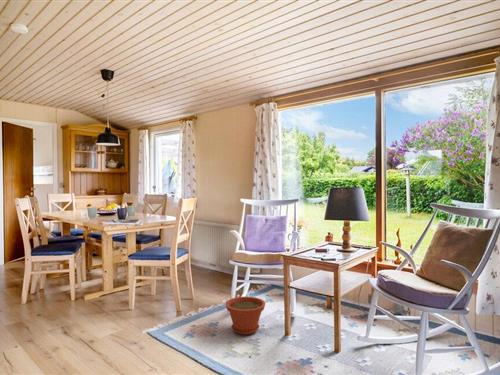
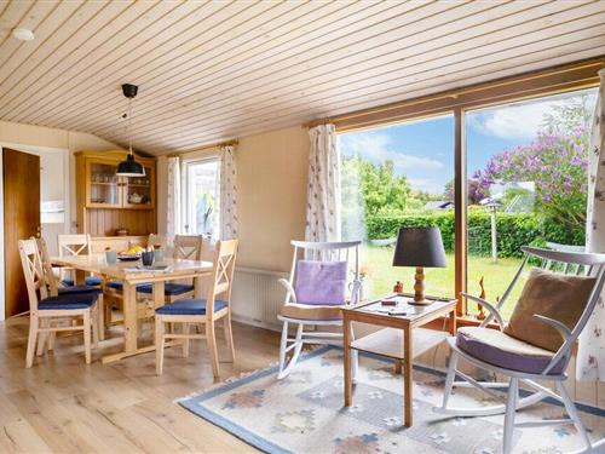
- plant pot [224,296,266,336]
